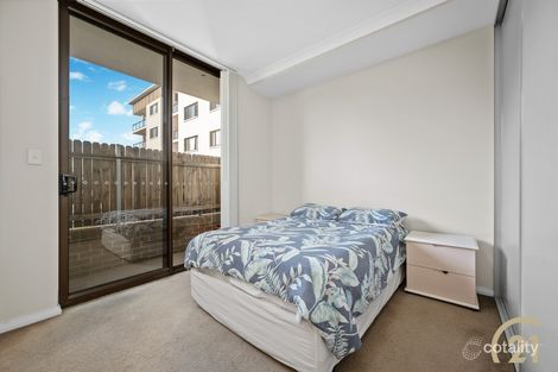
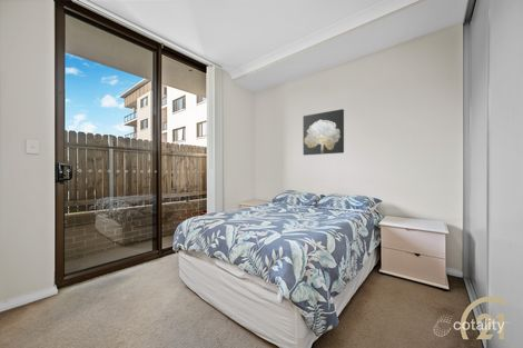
+ wall art [302,108,345,156]
